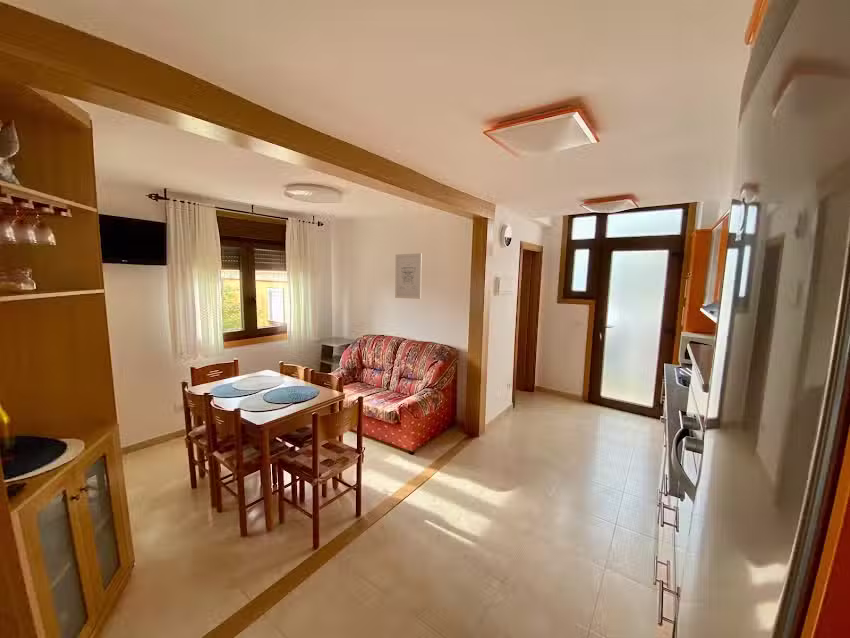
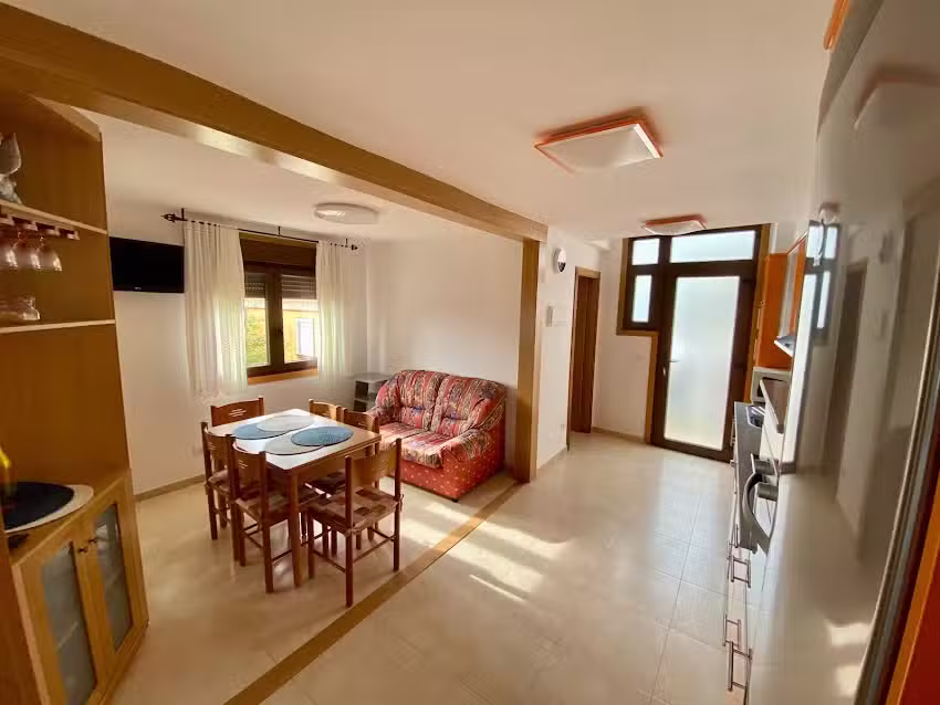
- wall art [394,252,423,300]
